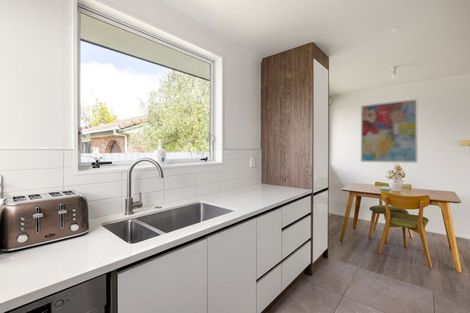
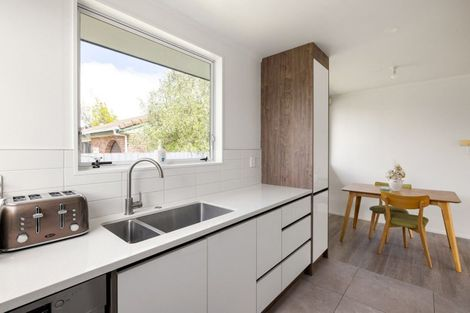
- wall art [360,97,419,164]
